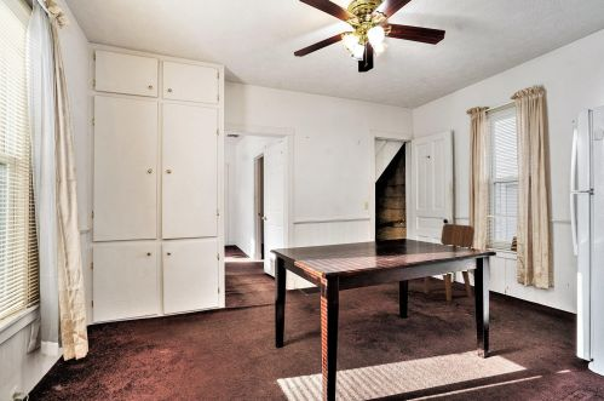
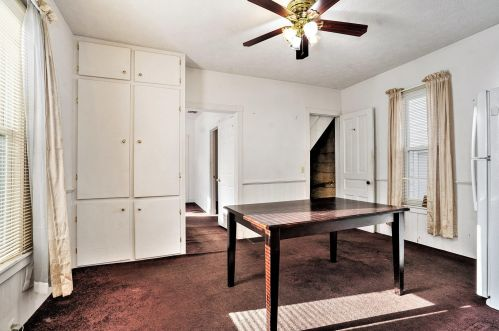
- dining chair [424,223,476,302]
